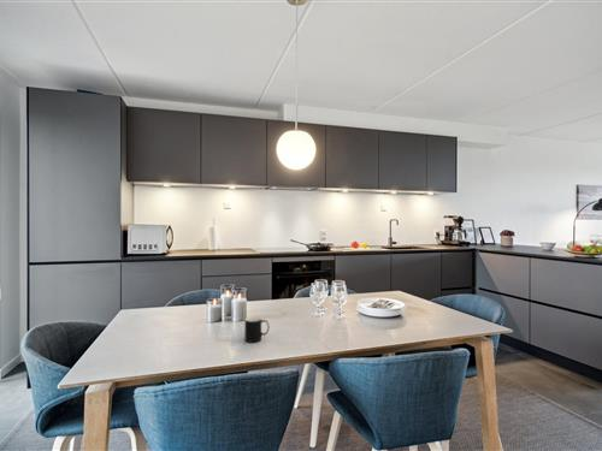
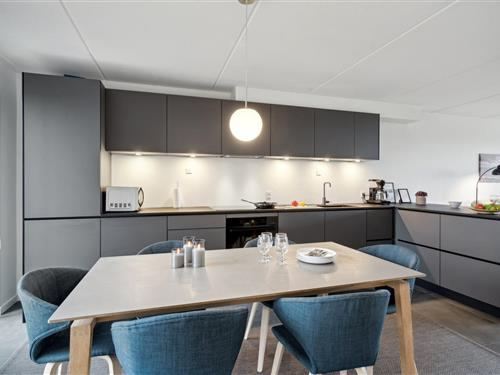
- cup [243,316,270,344]
